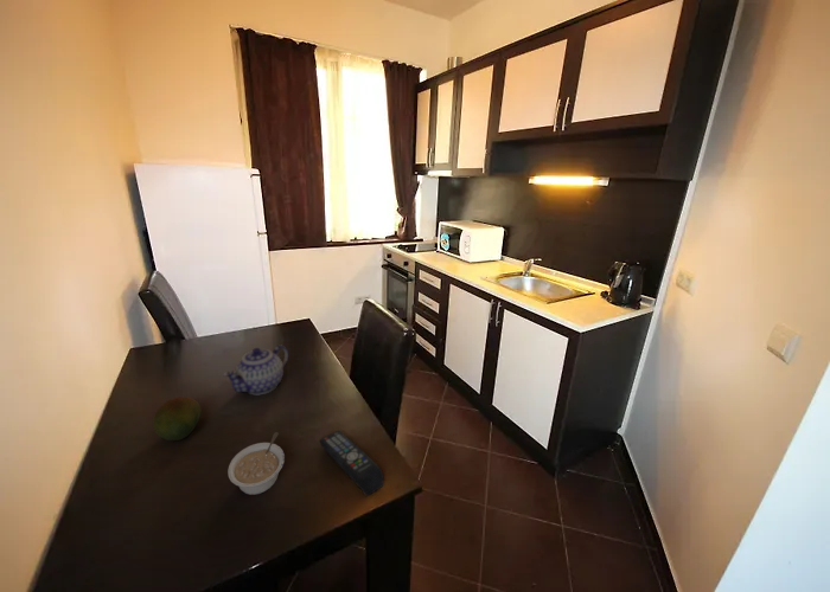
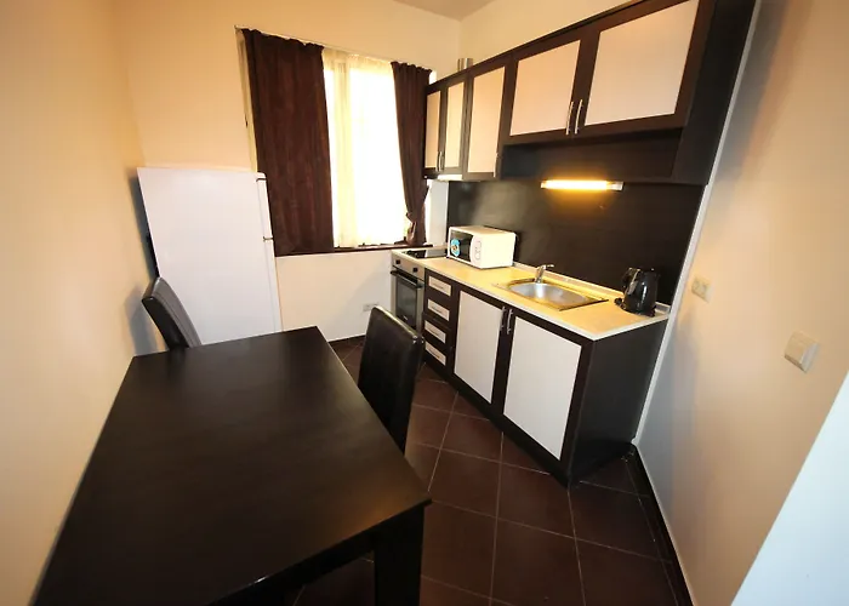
- fruit [152,395,202,442]
- legume [226,431,286,496]
- remote control [319,430,384,497]
- teapot [222,343,289,395]
